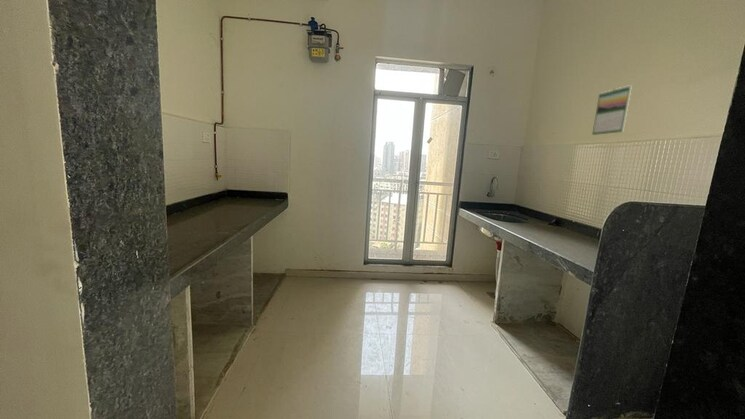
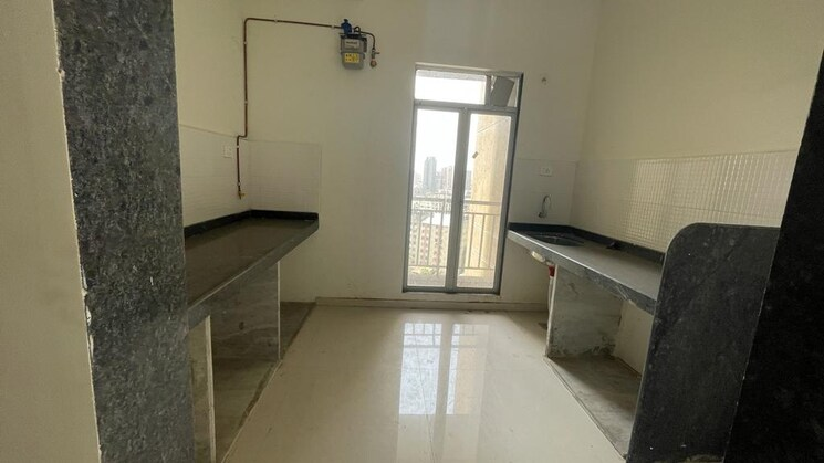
- calendar [591,84,633,136]
